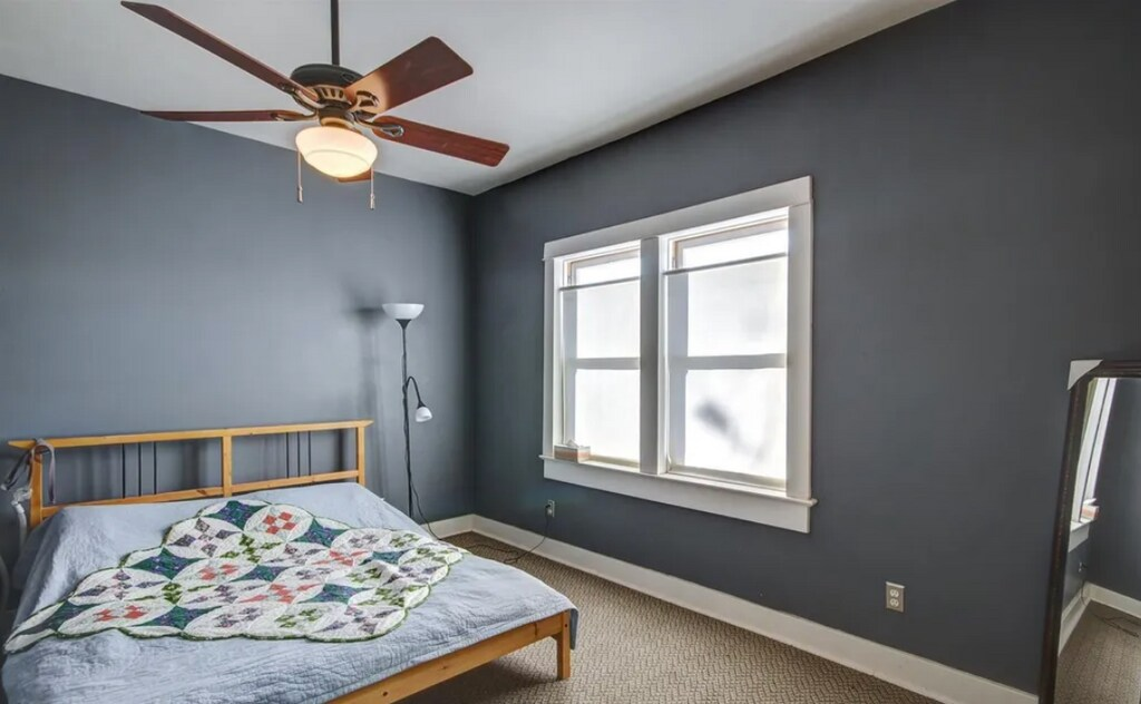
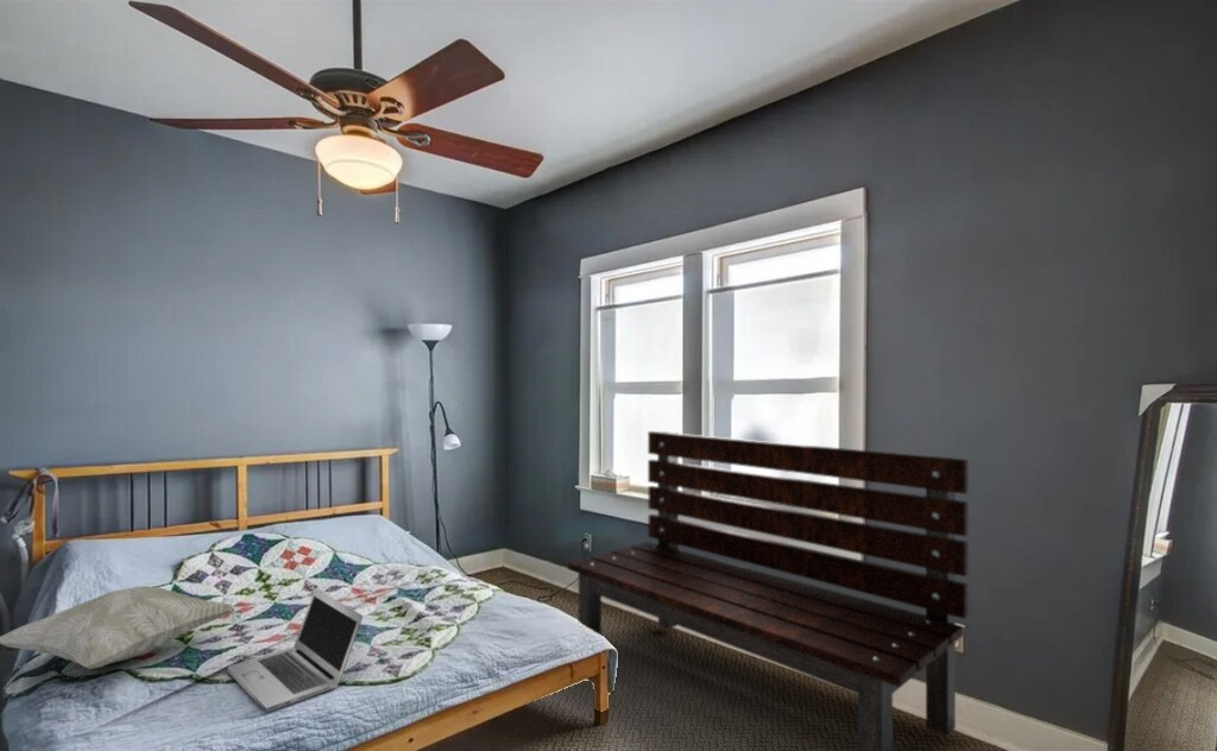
+ bench [567,430,969,751]
+ laptop [226,587,364,713]
+ decorative pillow [0,586,237,670]
